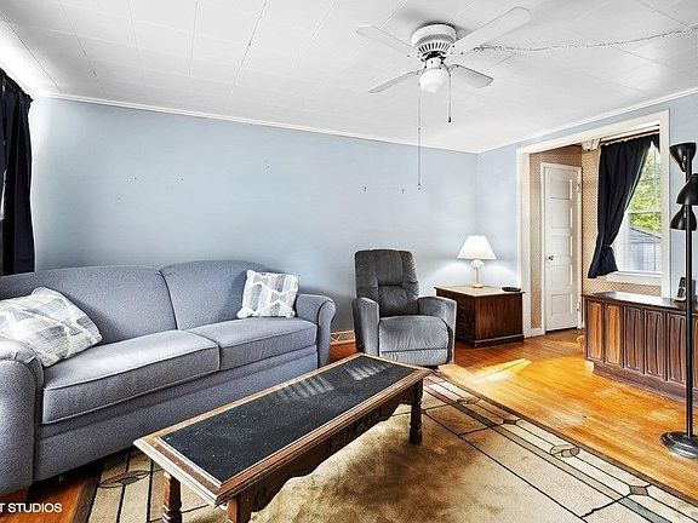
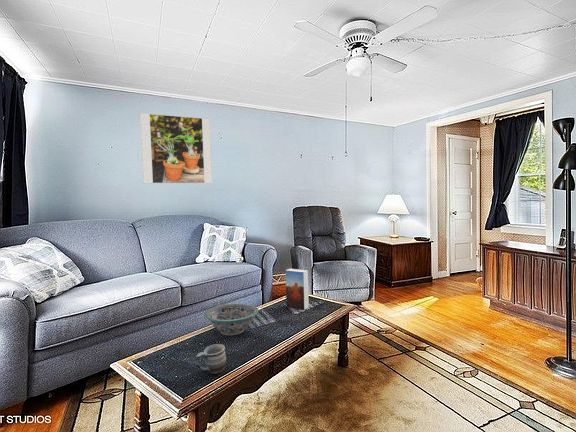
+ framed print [139,112,213,184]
+ mug [195,343,227,375]
+ book [284,268,310,311]
+ decorative bowl [204,302,259,337]
